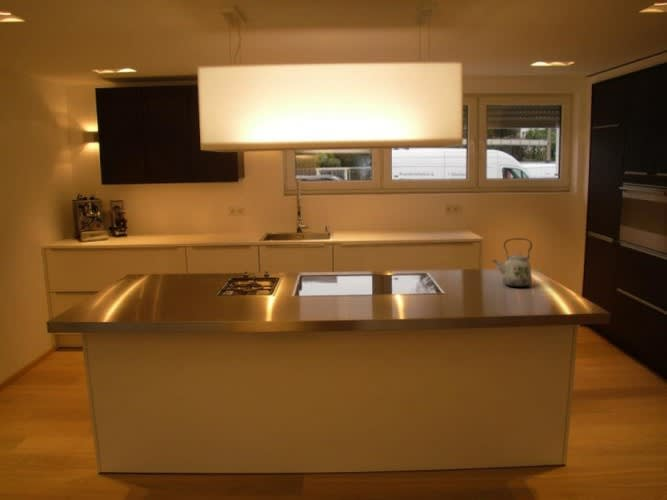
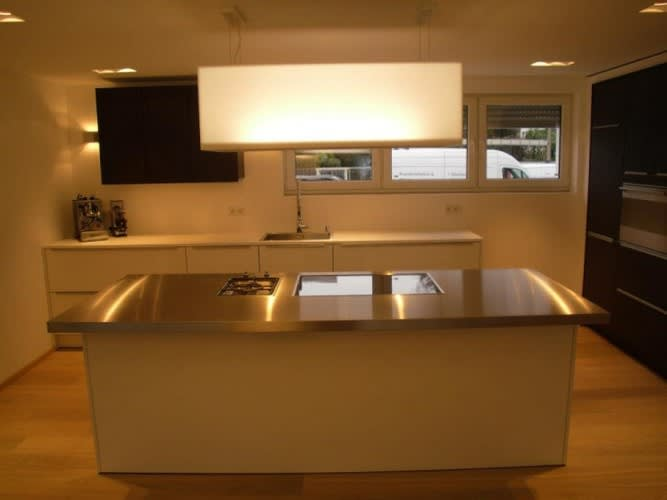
- kettle [491,237,533,288]
